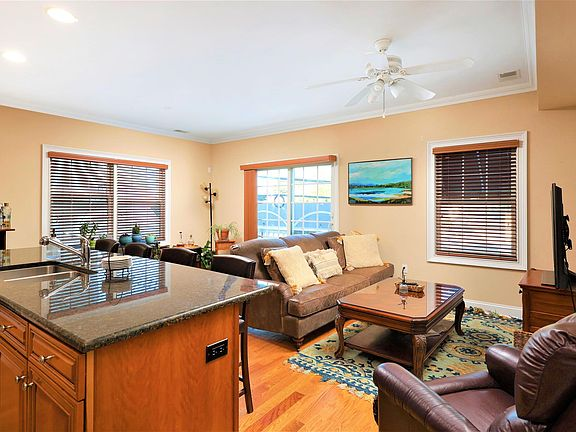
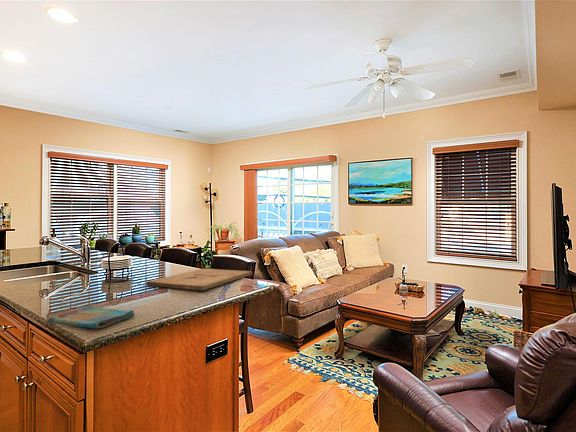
+ dish towel [47,305,136,329]
+ cutting board [145,267,253,291]
